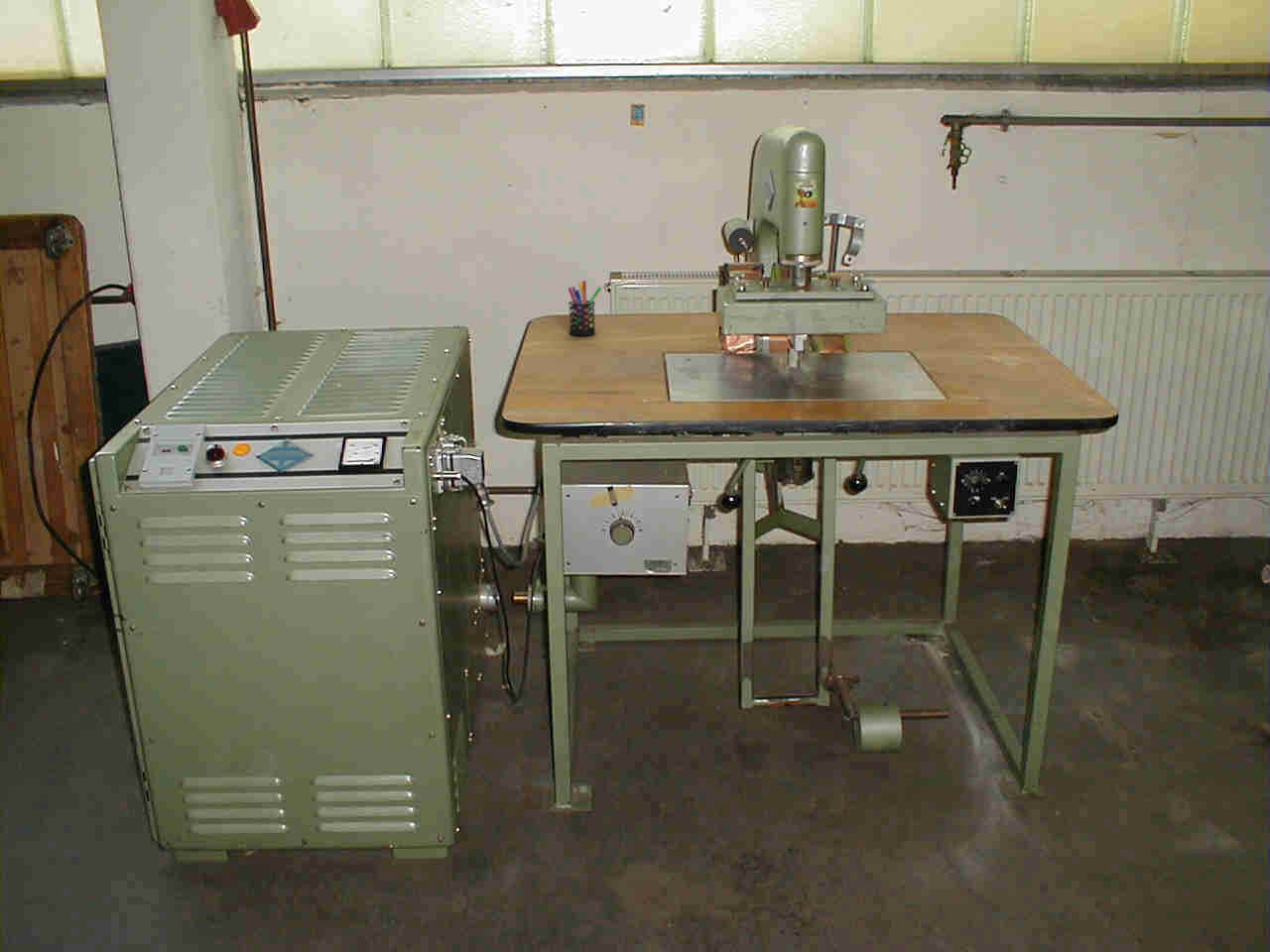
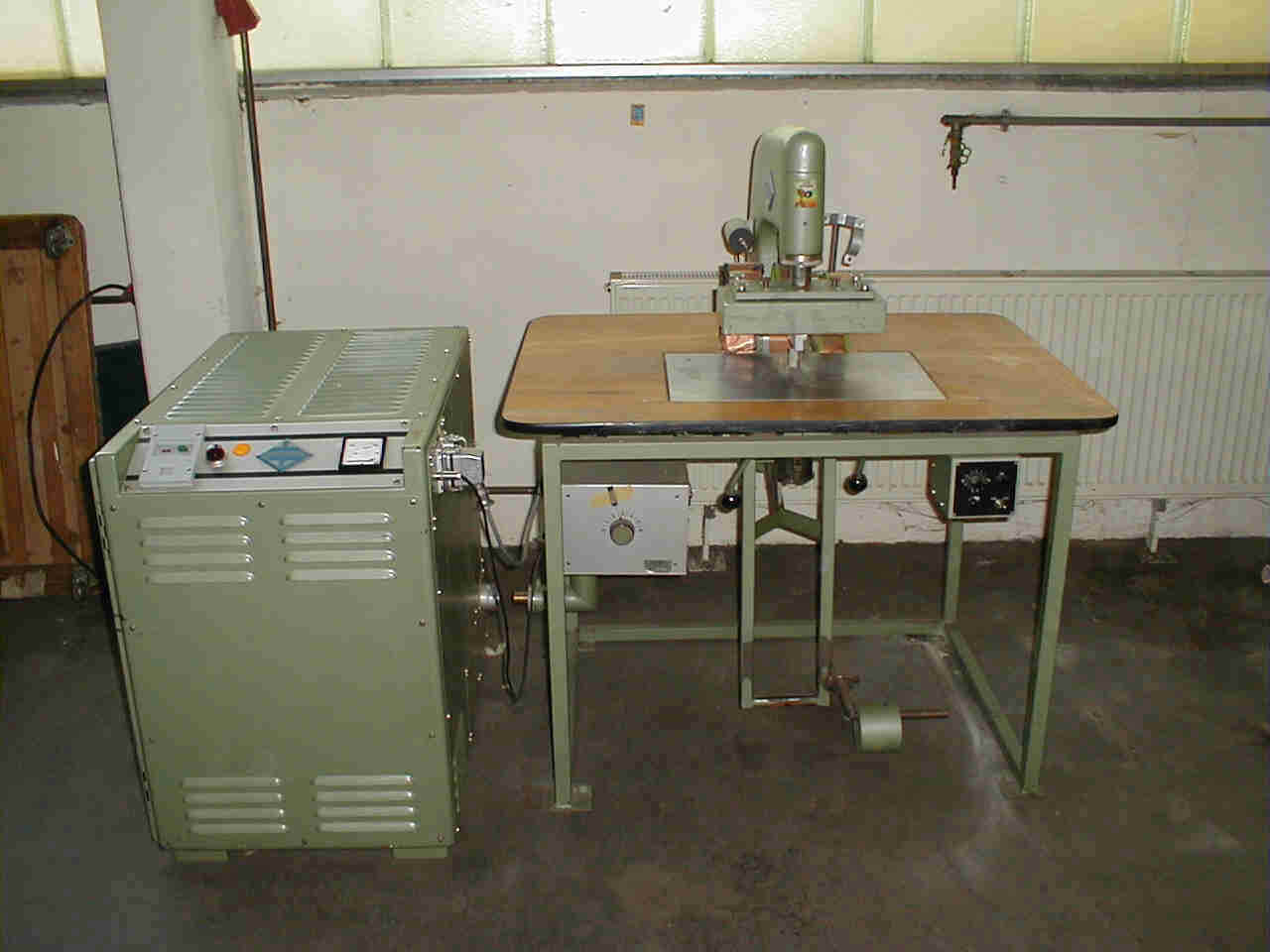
- pen holder [568,280,602,337]
